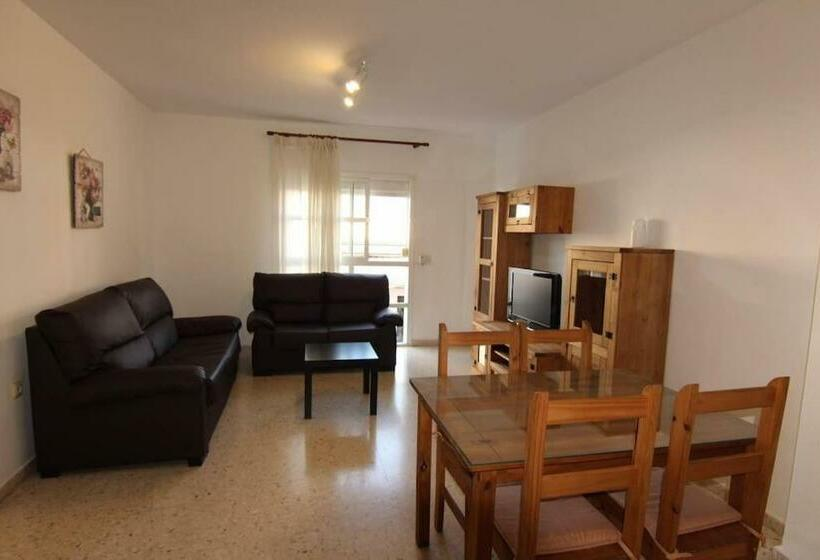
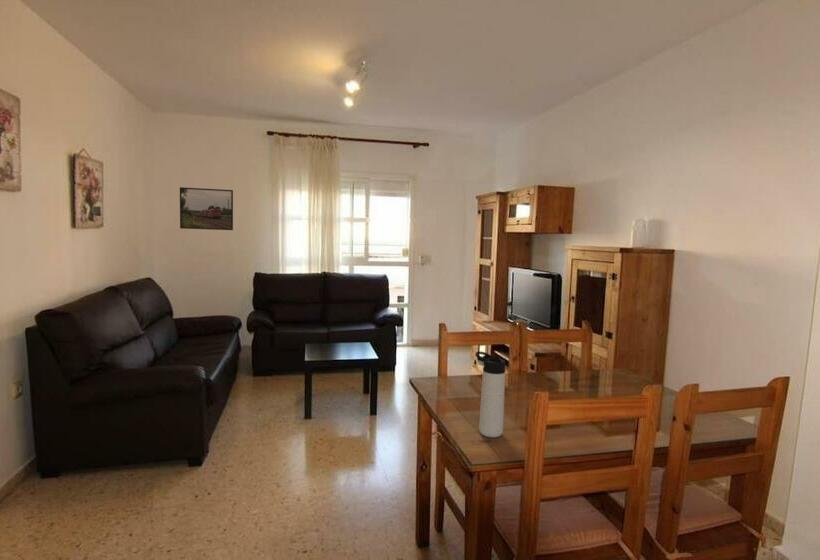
+ thermos bottle [474,351,506,438]
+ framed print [179,186,234,231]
